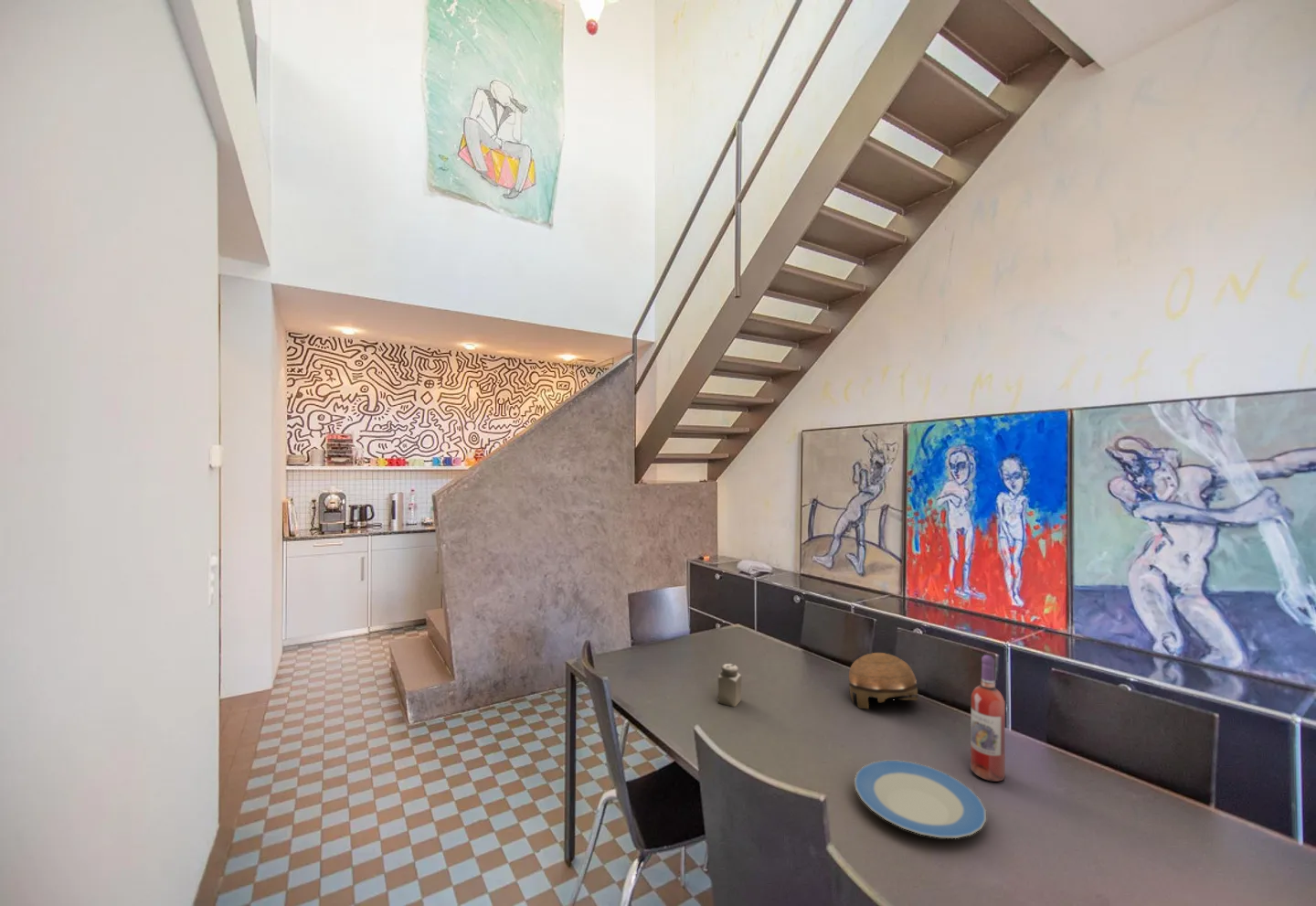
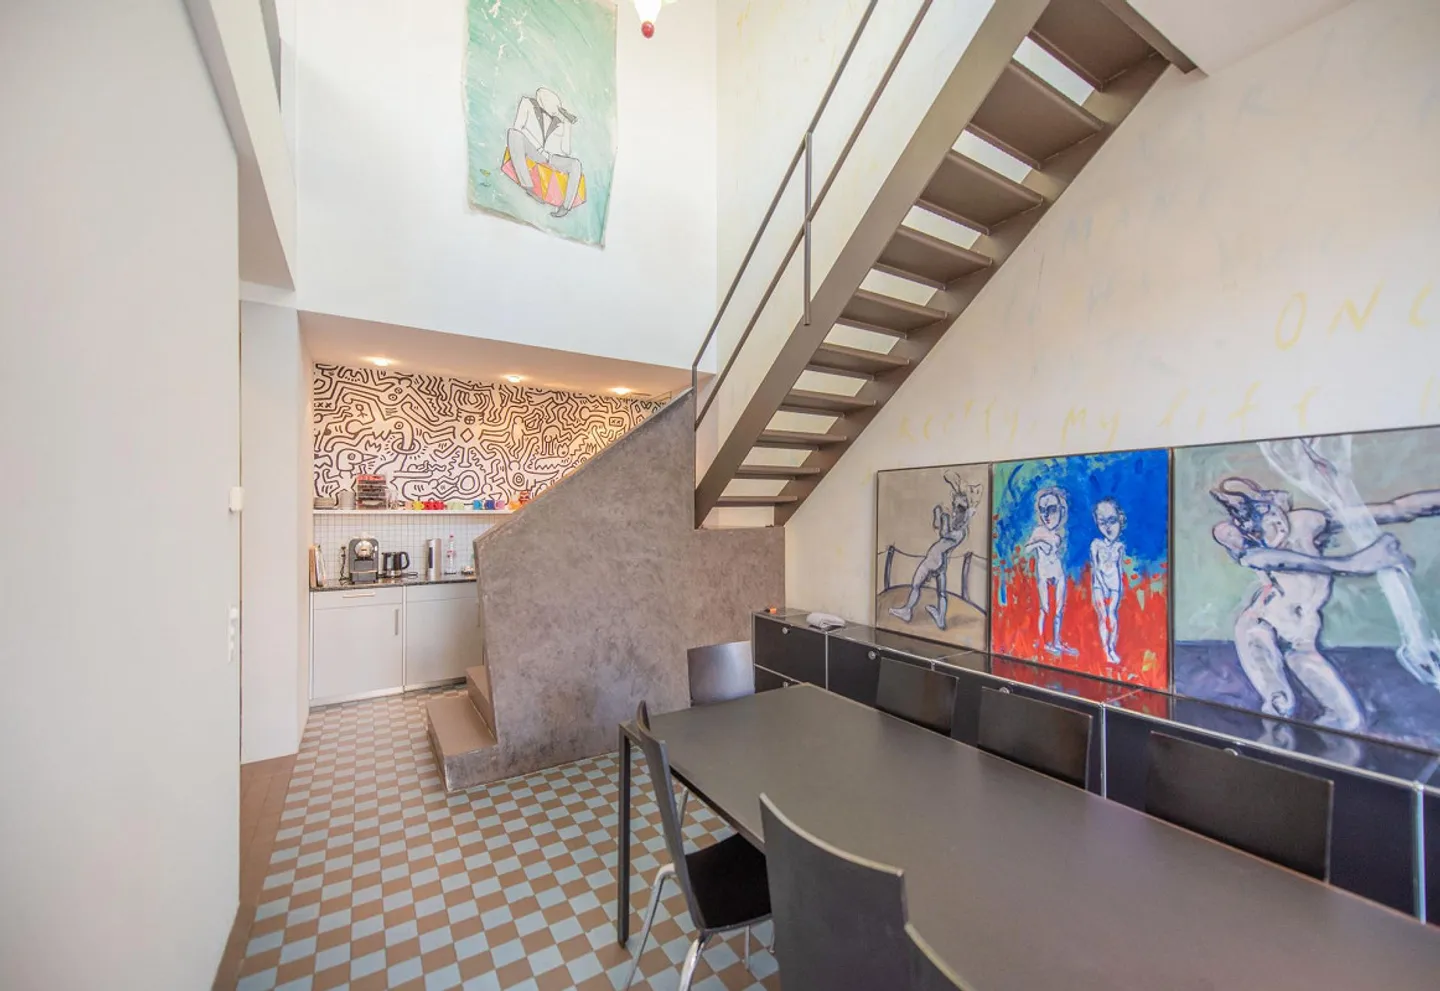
- wine bottle [970,654,1006,783]
- decorative bowl [848,652,919,710]
- plate [854,760,987,839]
- salt shaker [717,663,742,708]
